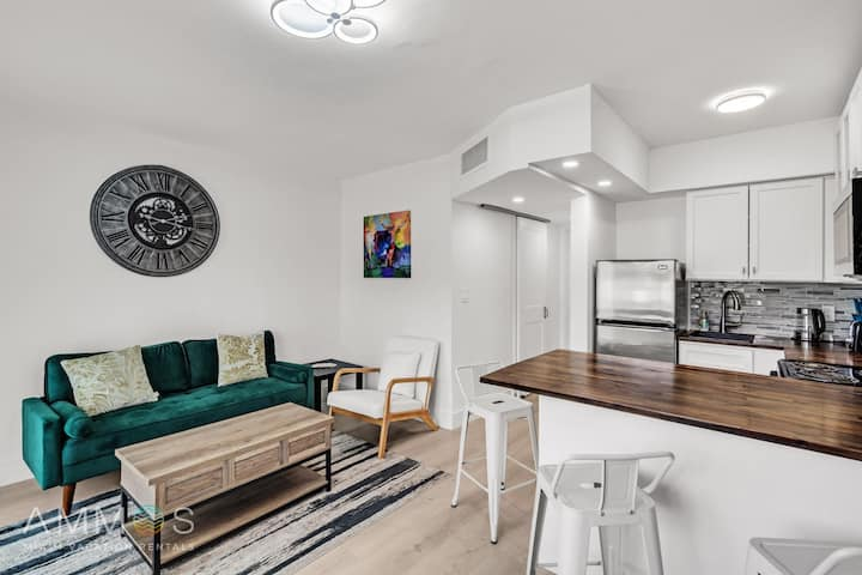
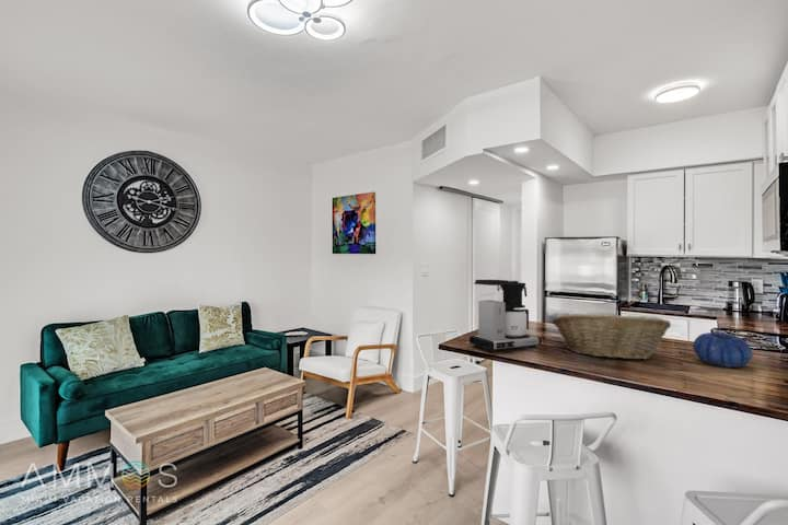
+ coffee maker [468,279,543,353]
+ fruit basket [551,313,672,361]
+ decorative bowl [692,331,753,369]
